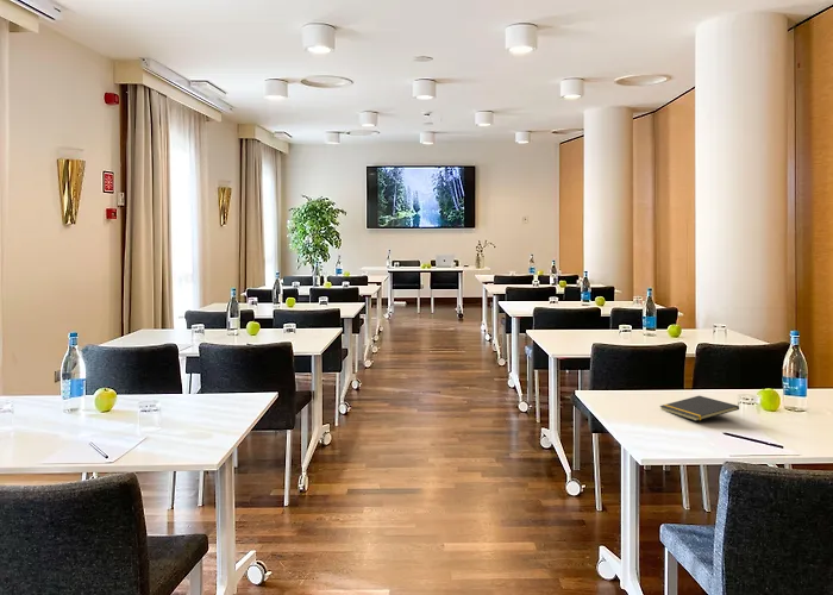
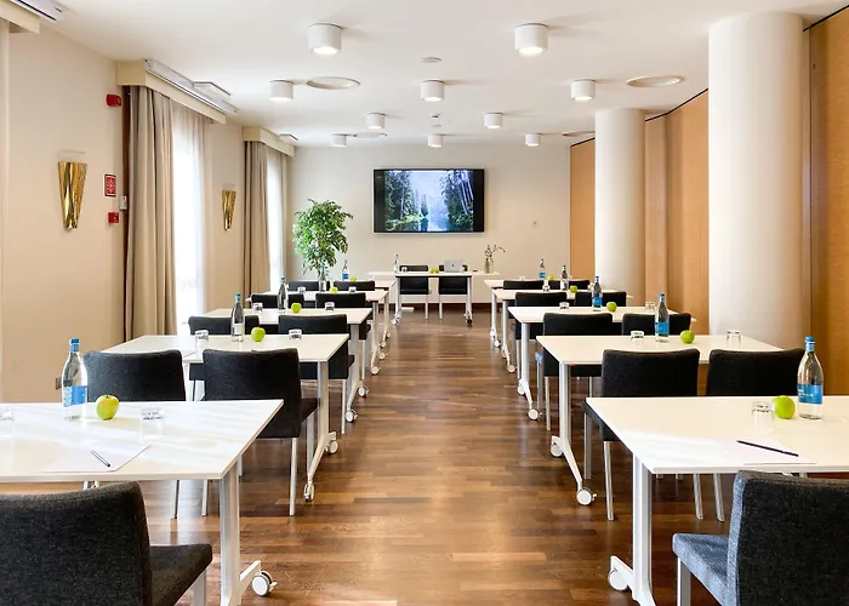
- notepad [658,394,740,422]
